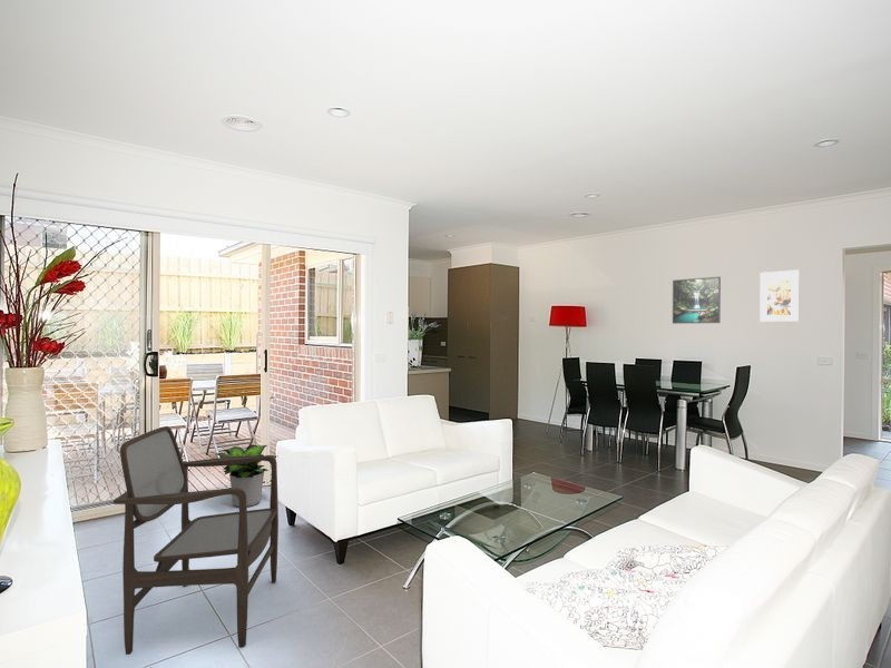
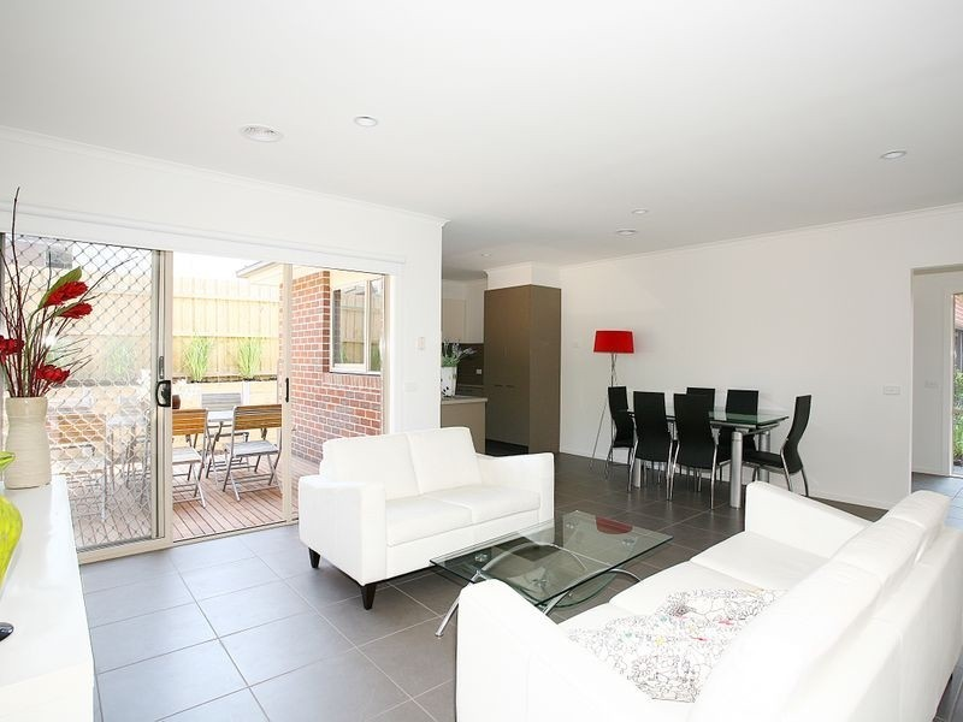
- armchair [112,425,280,656]
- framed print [672,276,722,325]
- potted plant [214,444,277,508]
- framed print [758,268,801,323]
